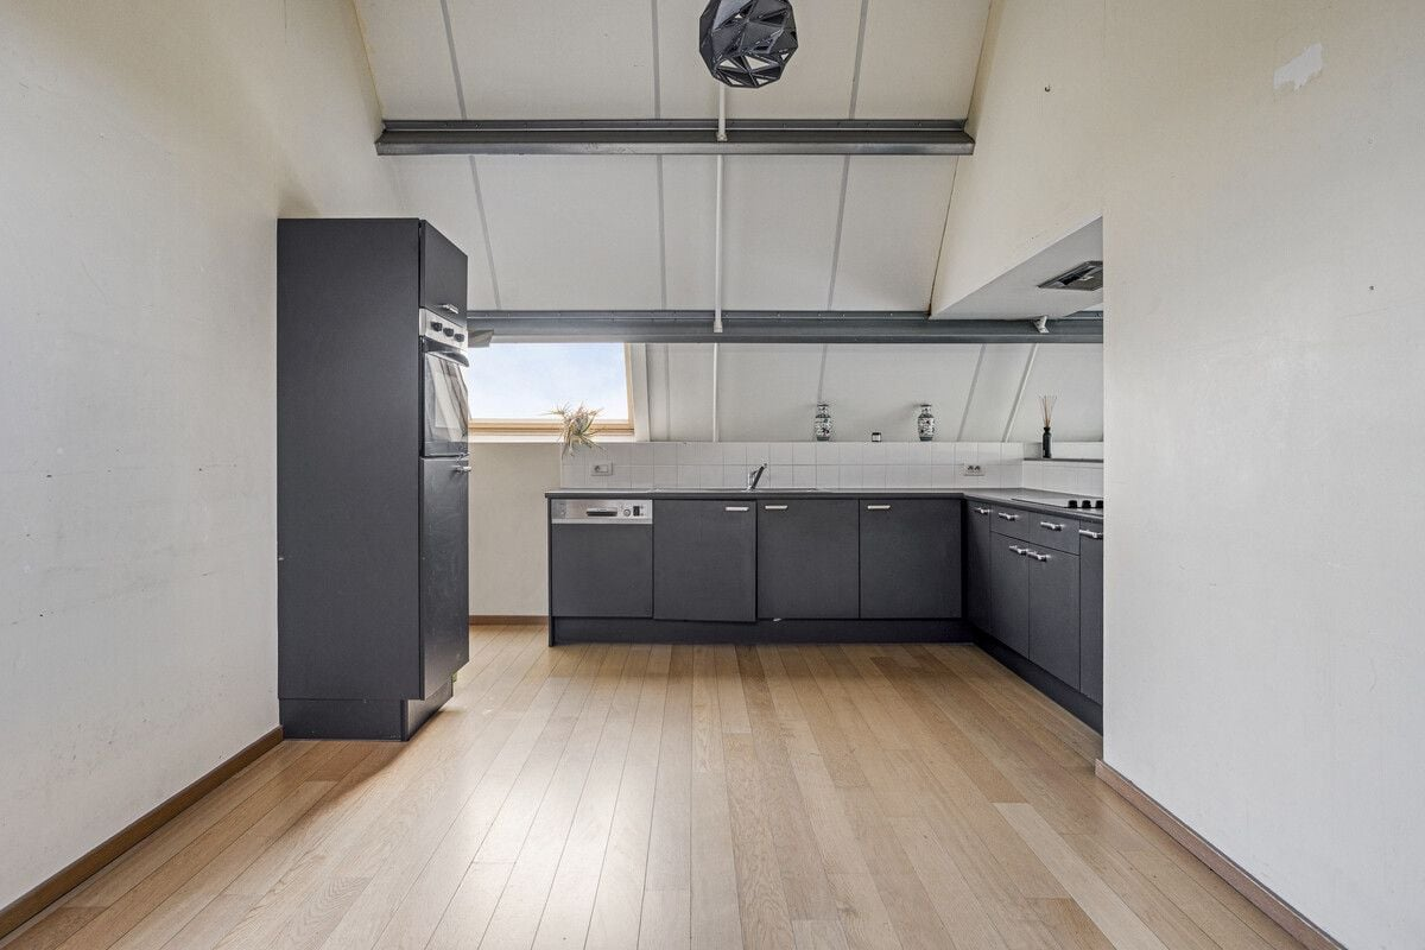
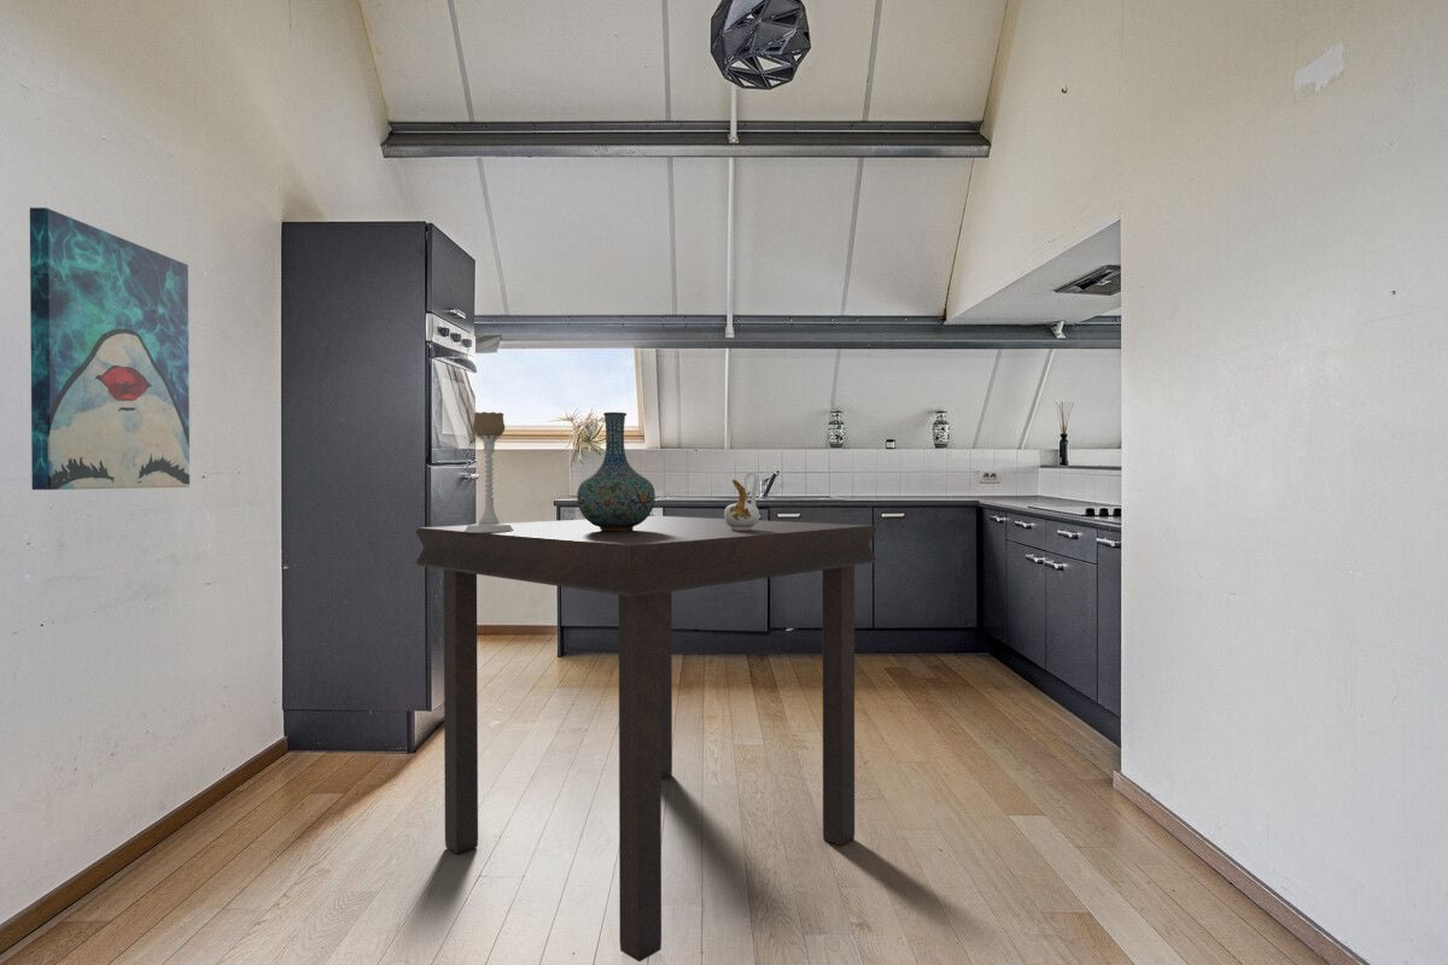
+ vase [576,411,656,531]
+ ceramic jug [723,470,760,531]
+ candle holder [463,411,515,533]
+ wall art [29,206,191,491]
+ dining table [415,515,877,963]
